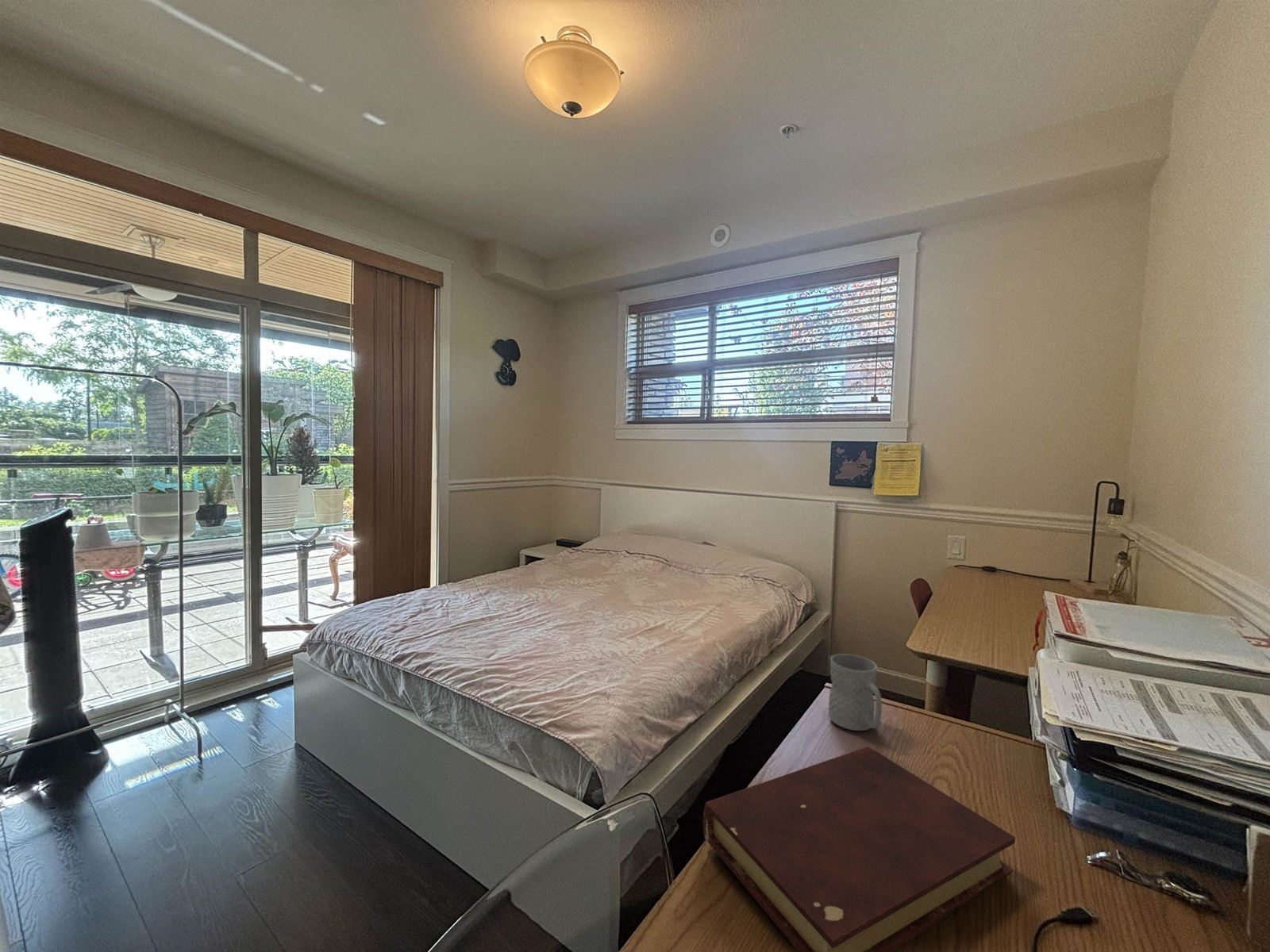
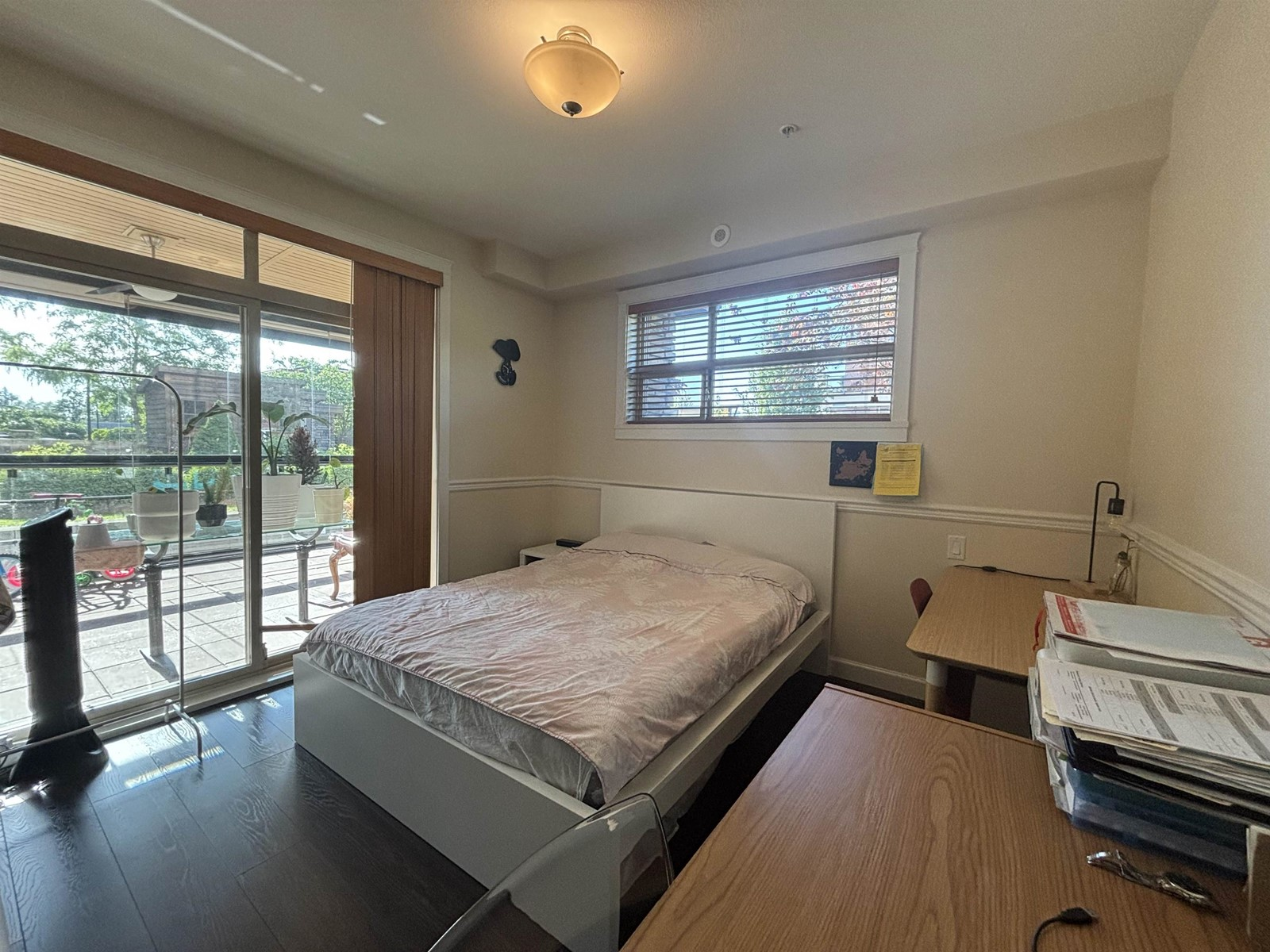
- mug [828,653,883,731]
- book [702,746,1016,952]
